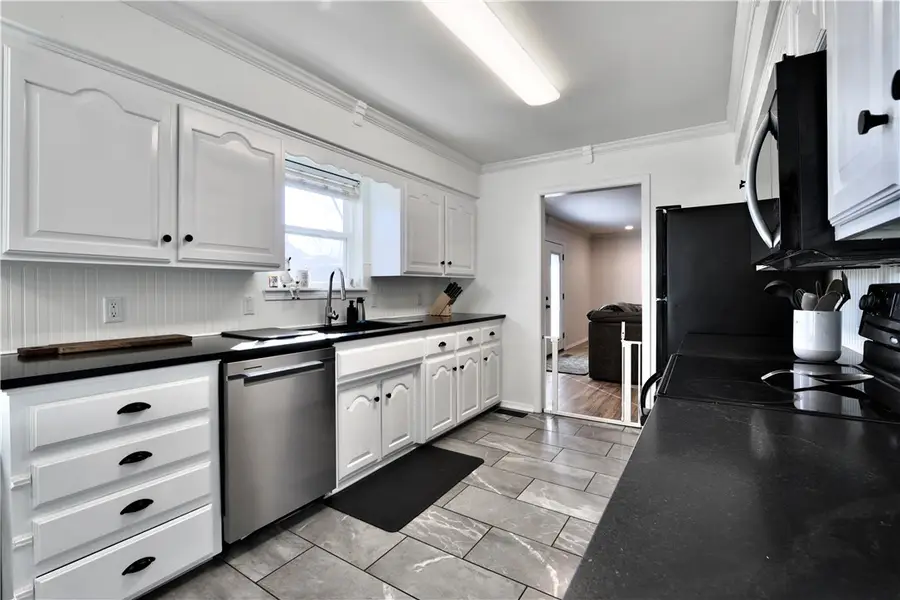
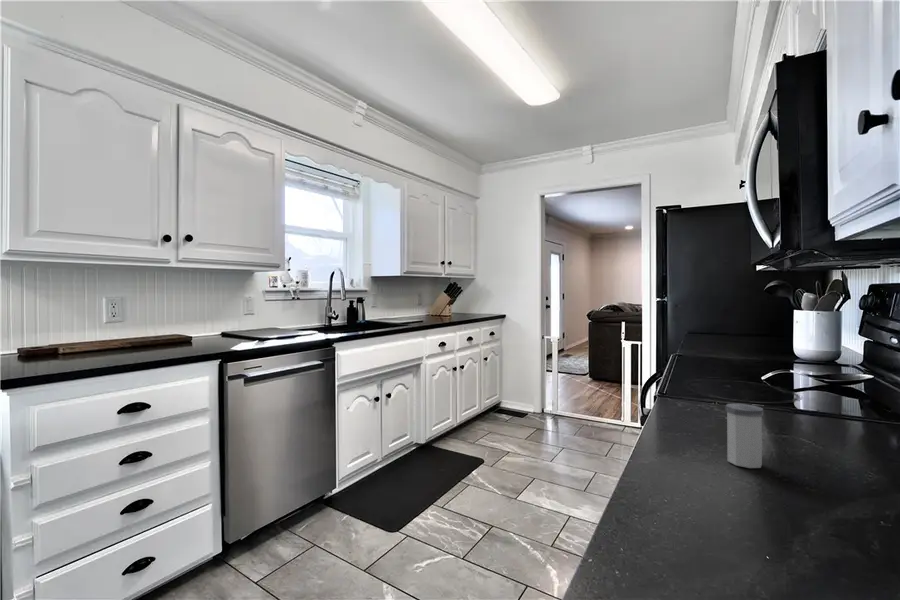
+ salt shaker [725,403,764,469]
